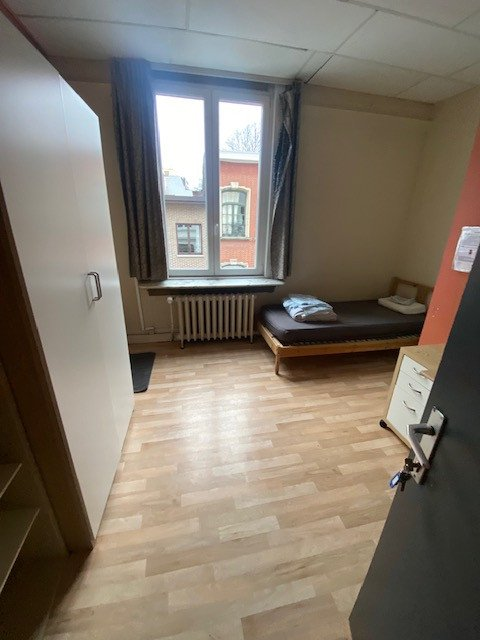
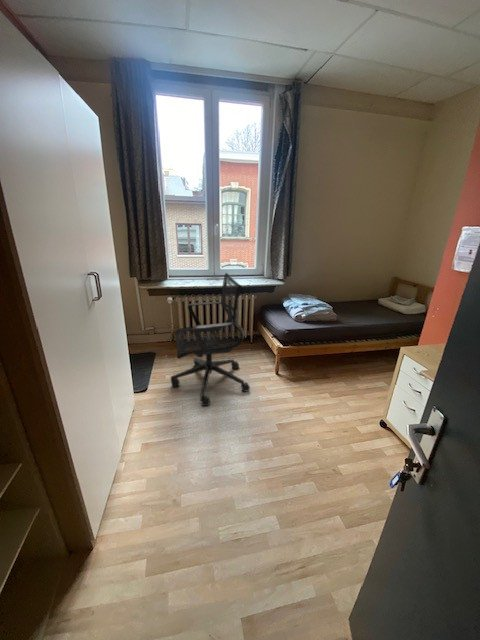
+ office chair [170,272,251,407]
